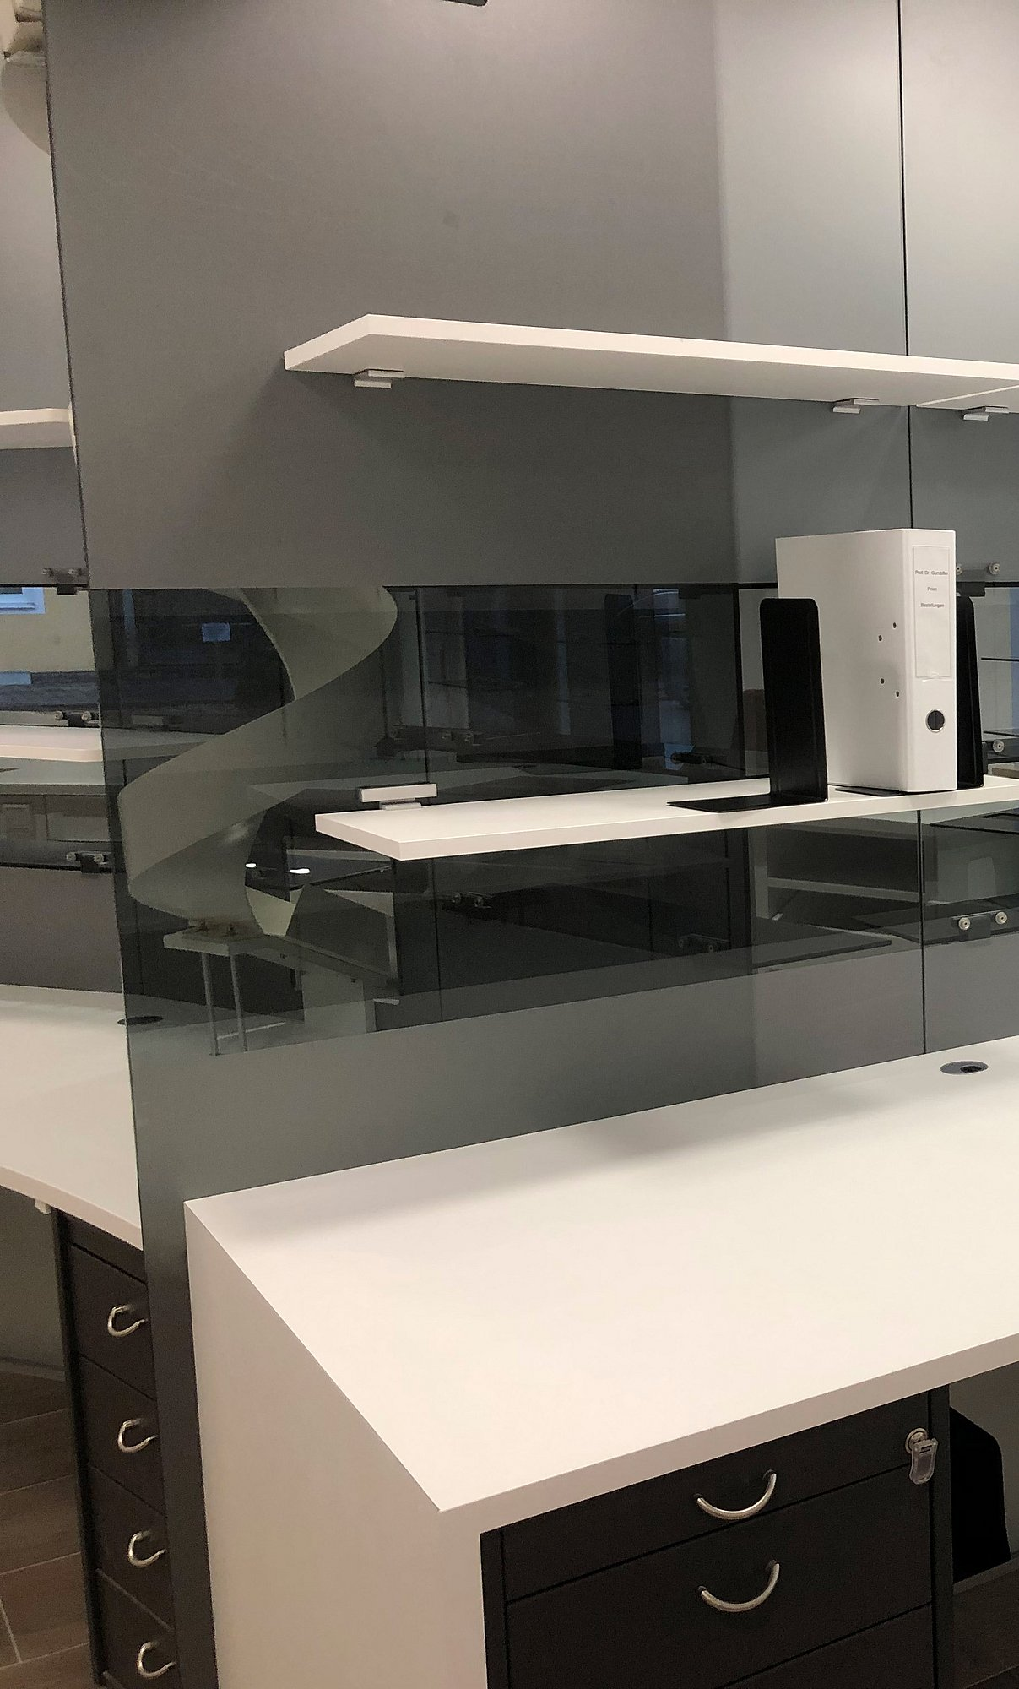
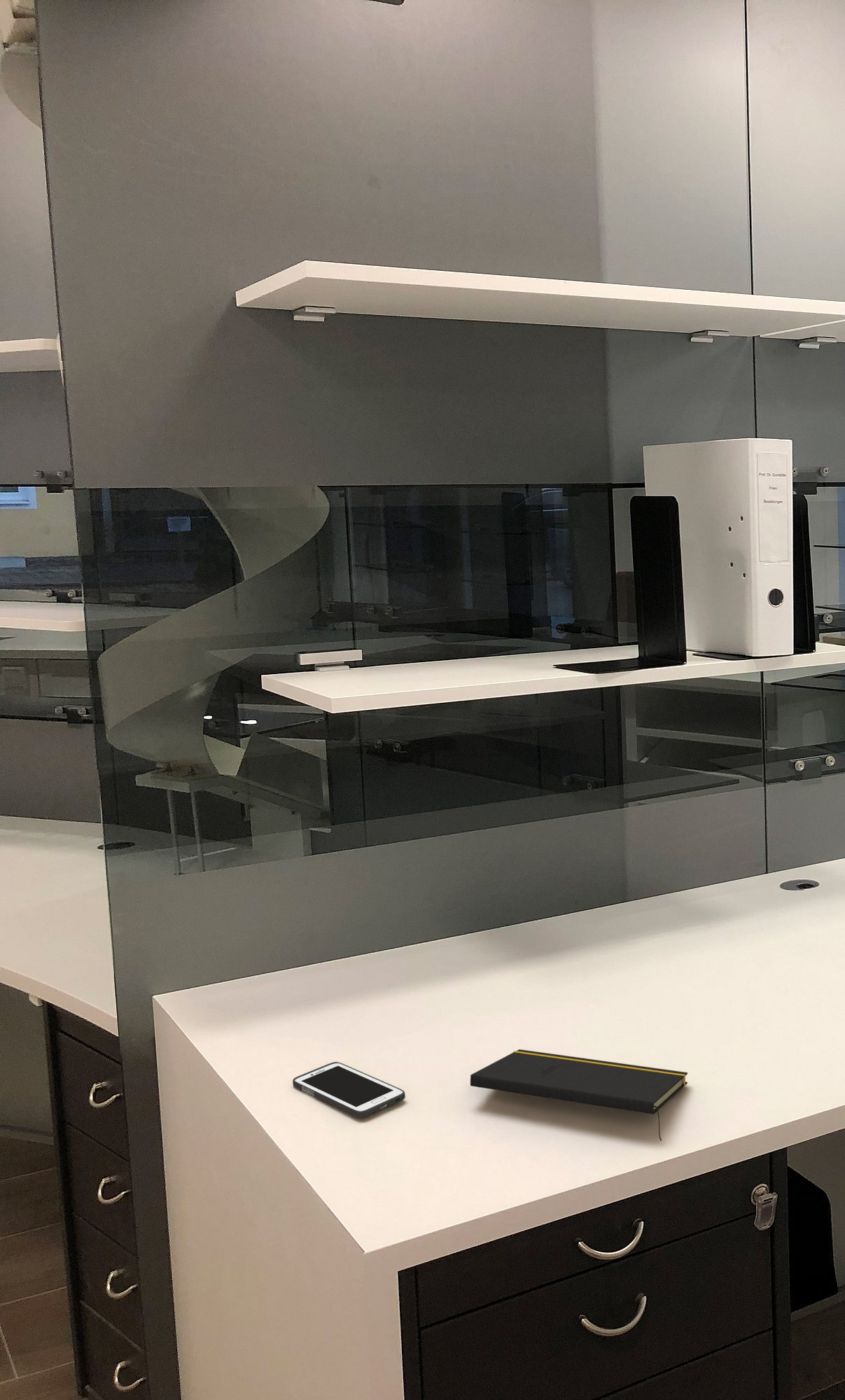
+ notepad [470,1049,688,1142]
+ cell phone [292,1061,406,1119]
